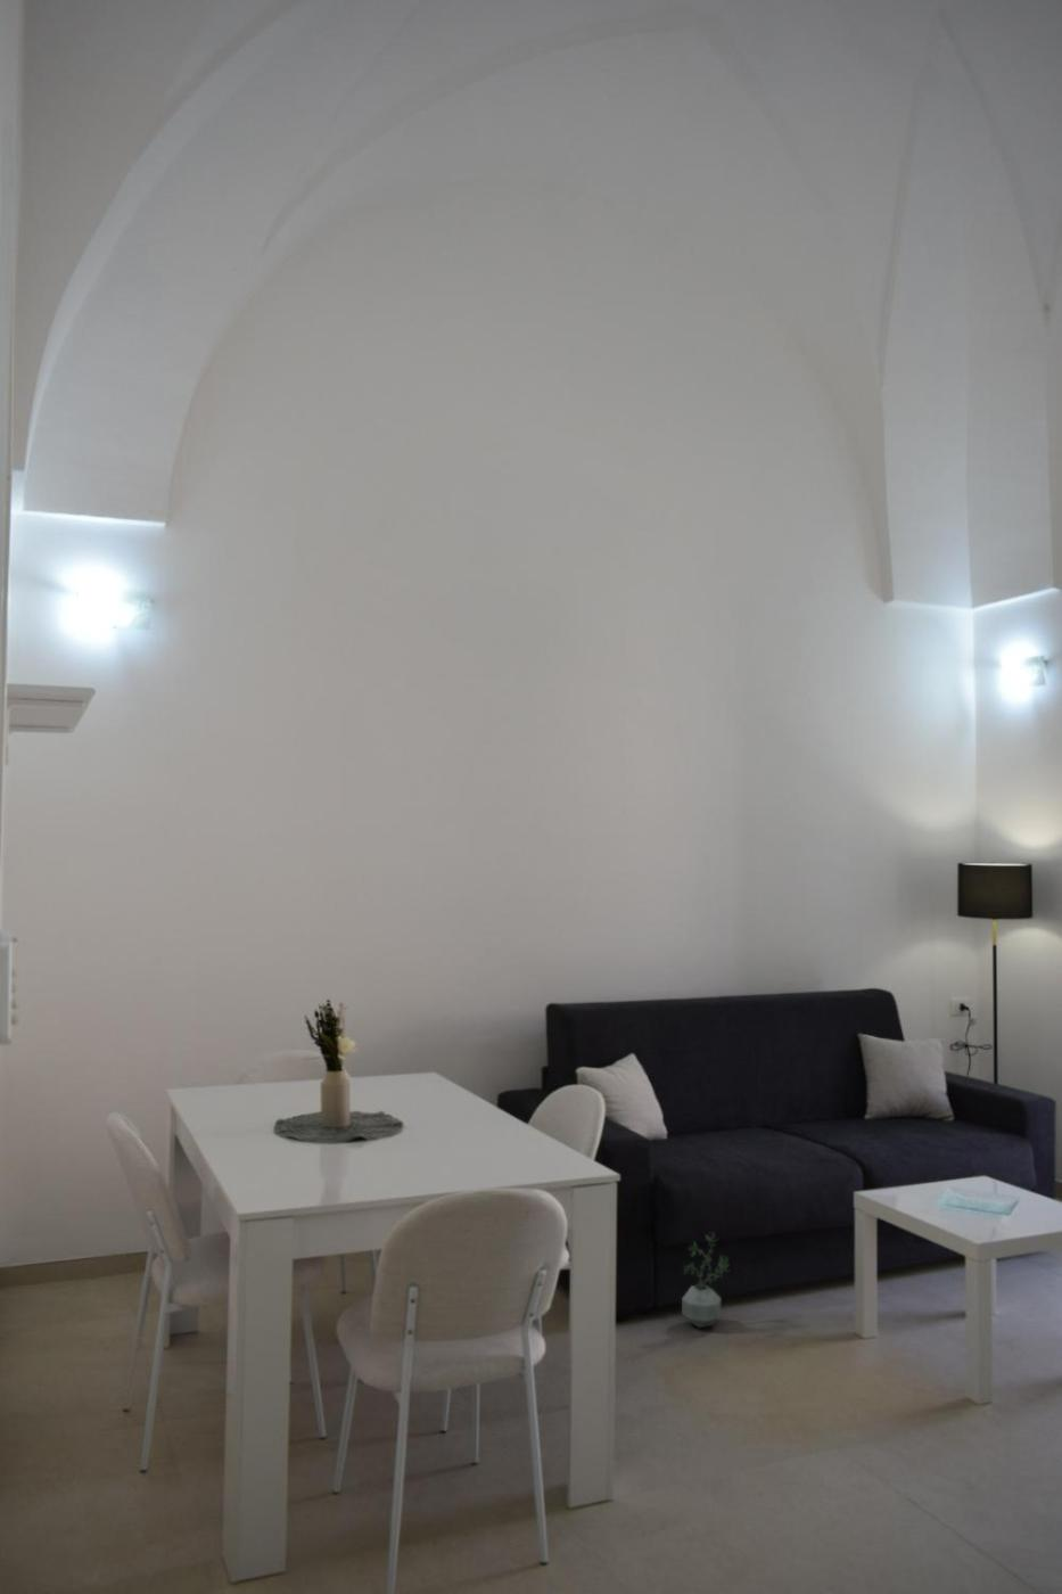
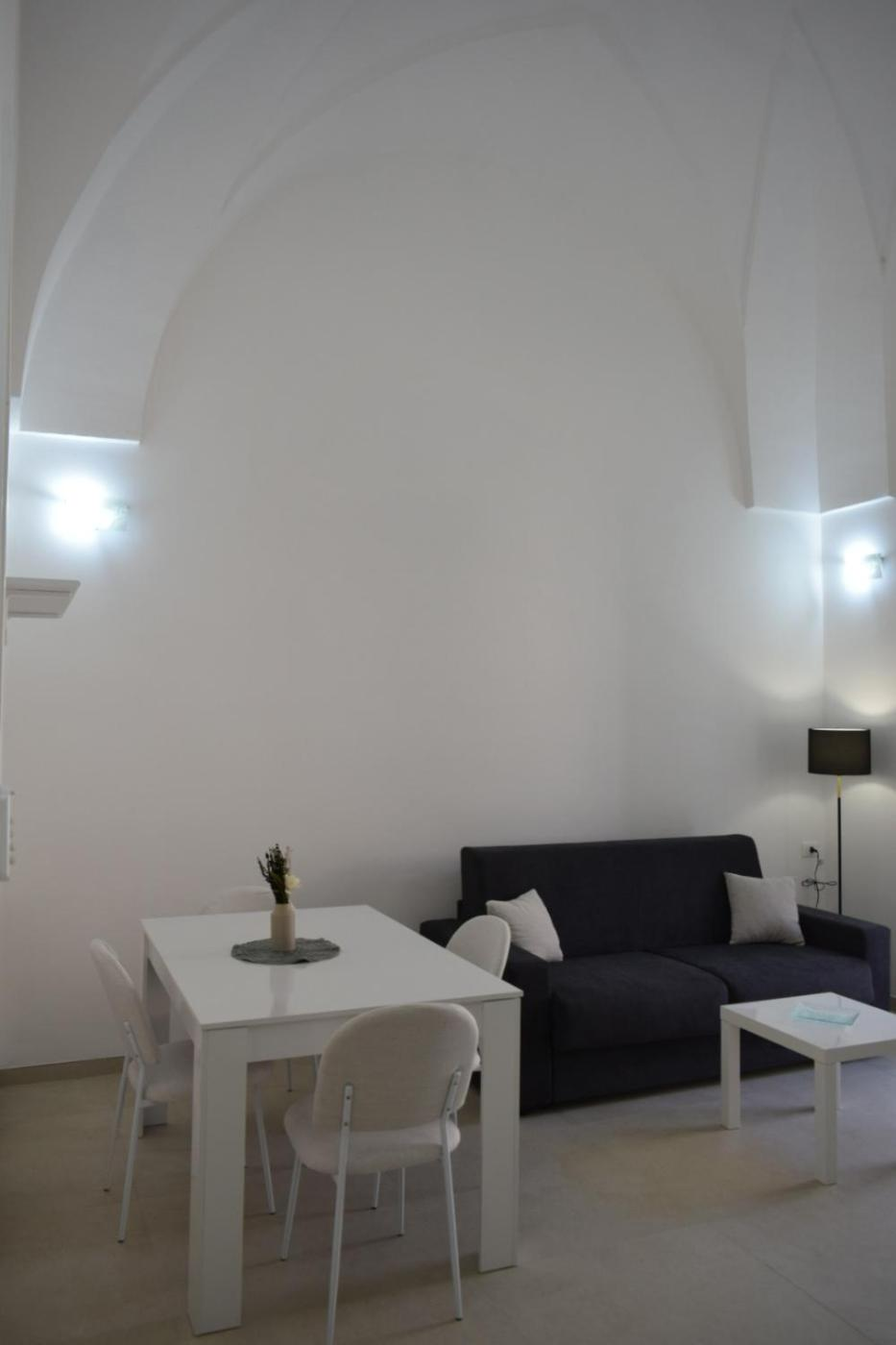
- potted plant [680,1231,732,1329]
